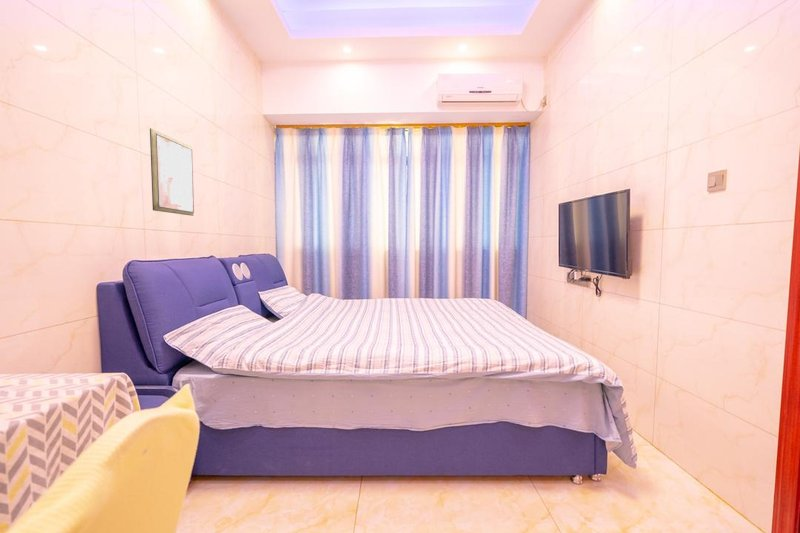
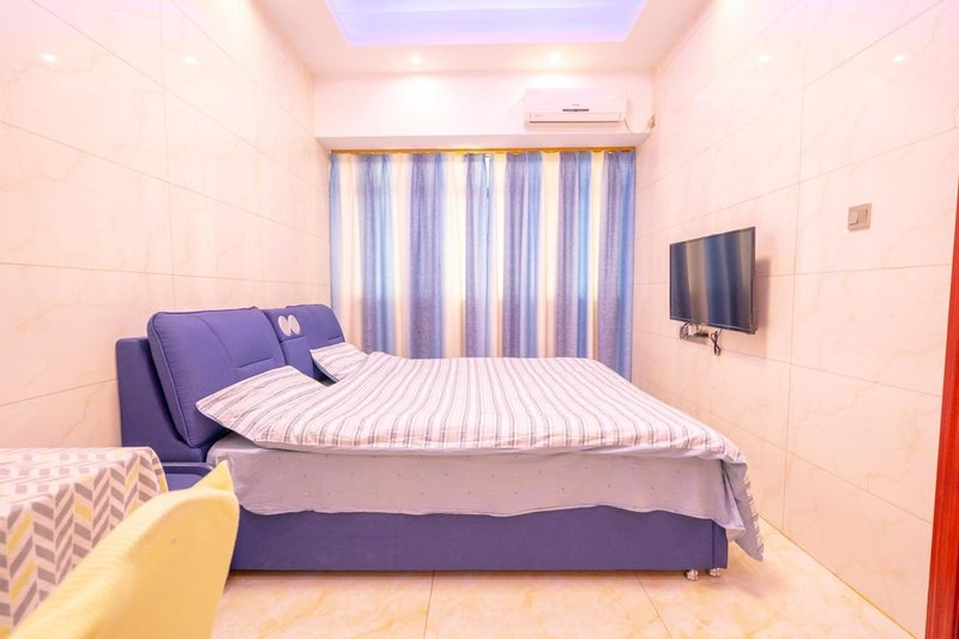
- wall art [149,127,195,217]
